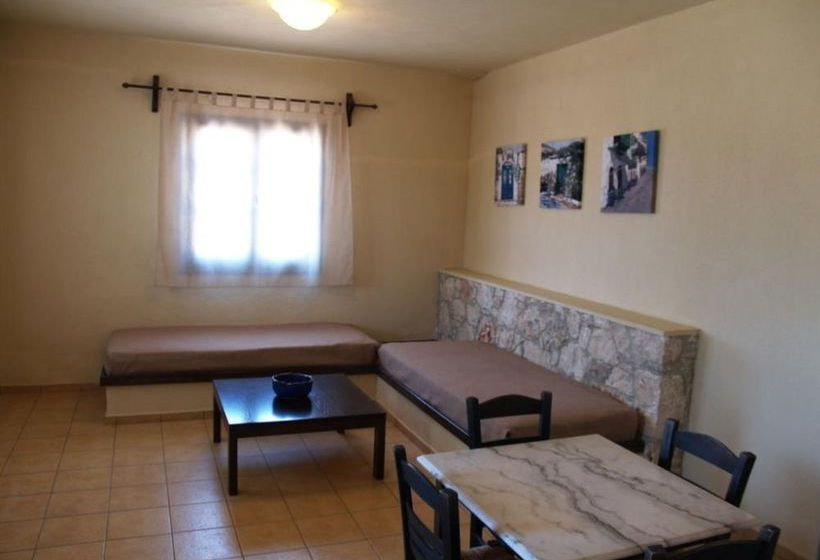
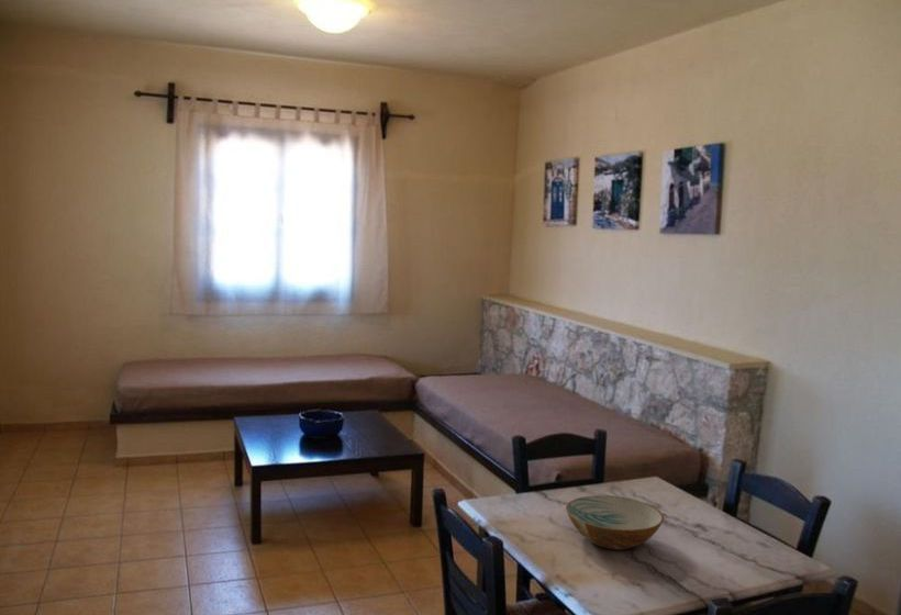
+ bowl [565,494,665,551]
